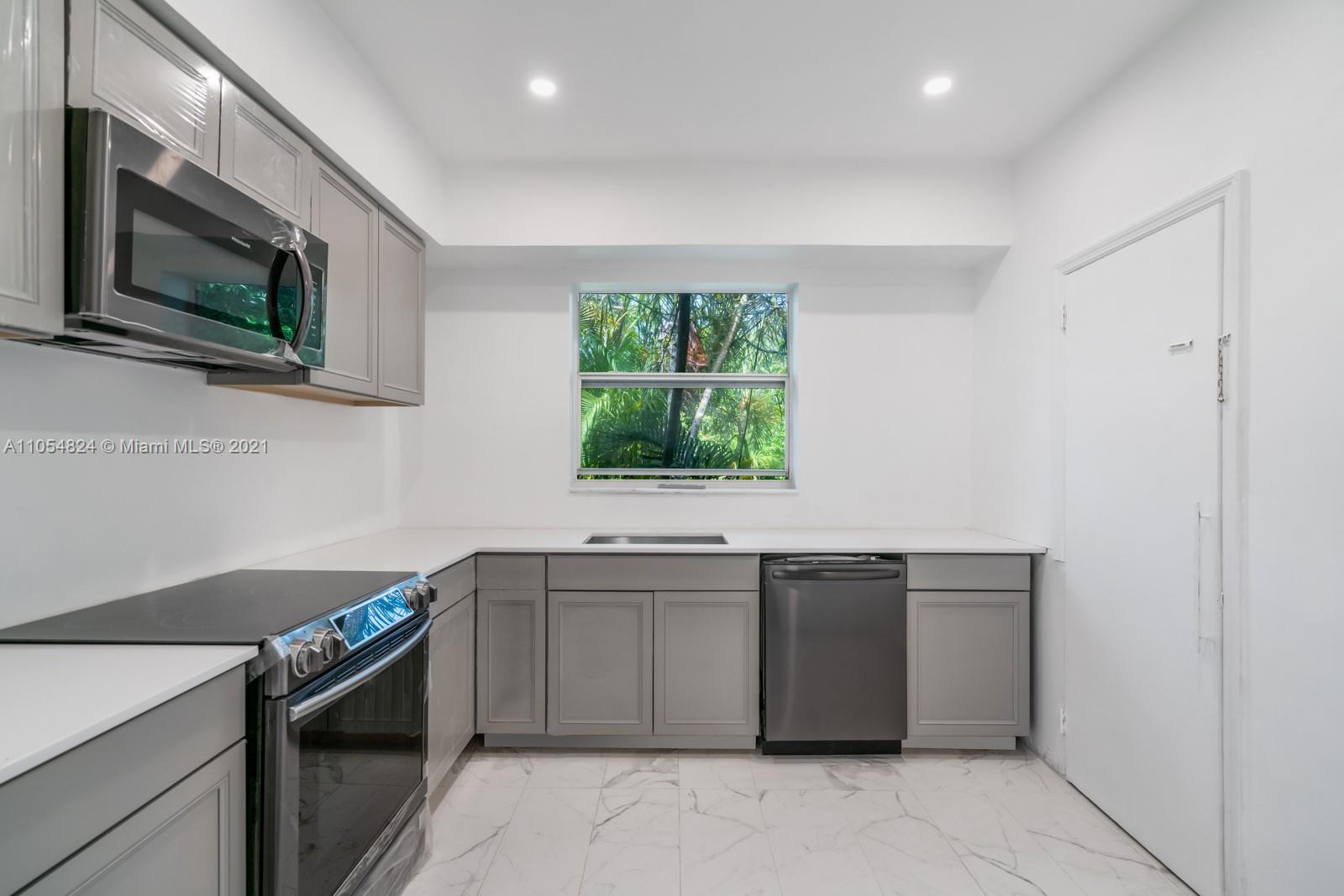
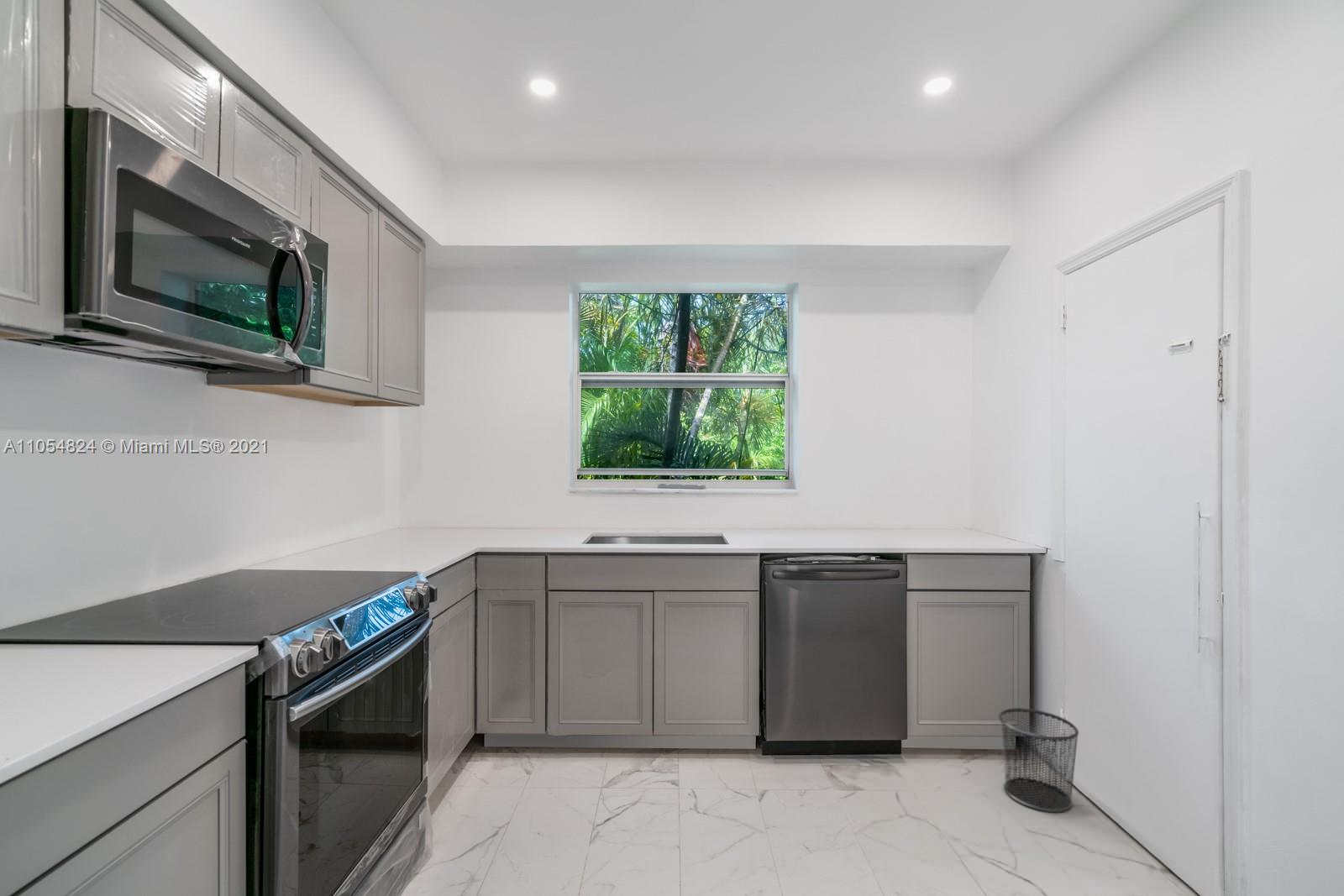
+ waste bin [998,707,1079,813]
